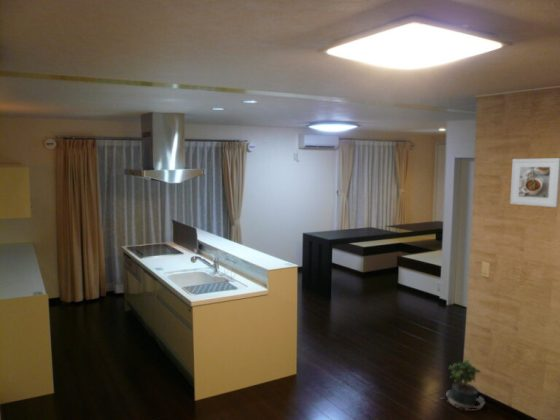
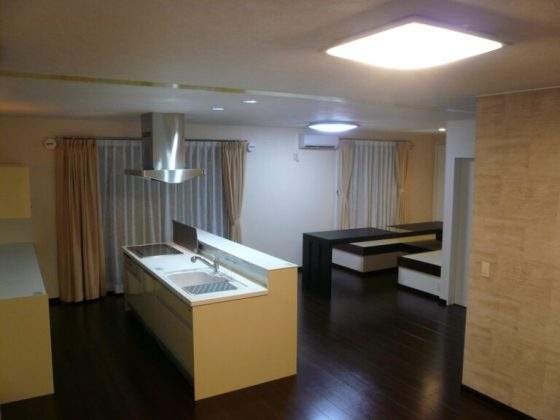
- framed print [509,157,560,208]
- potted plant [433,359,486,412]
